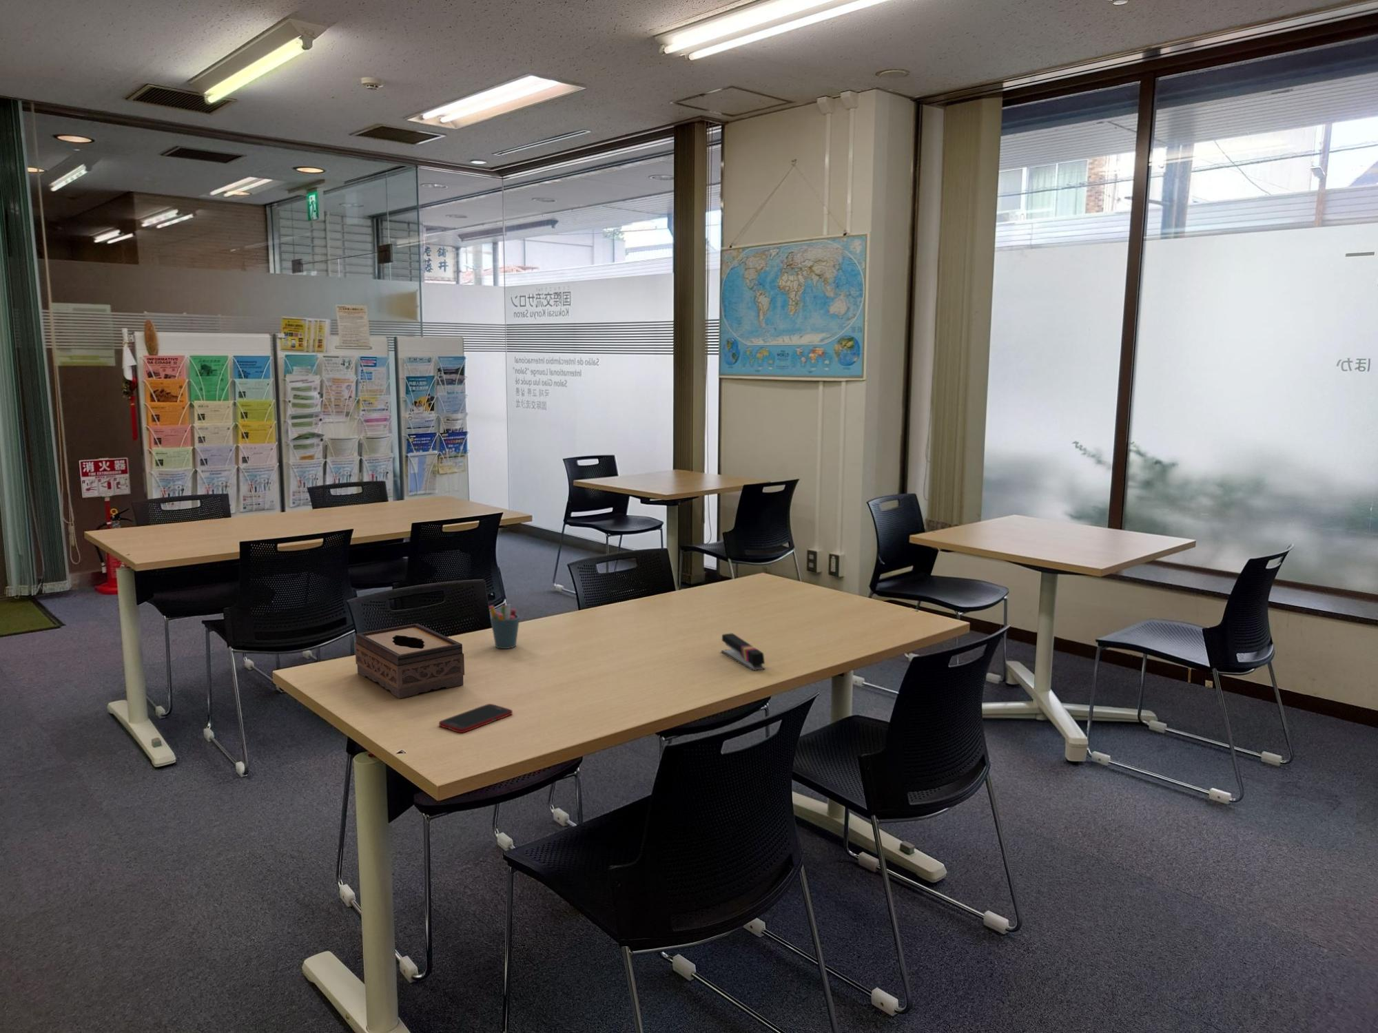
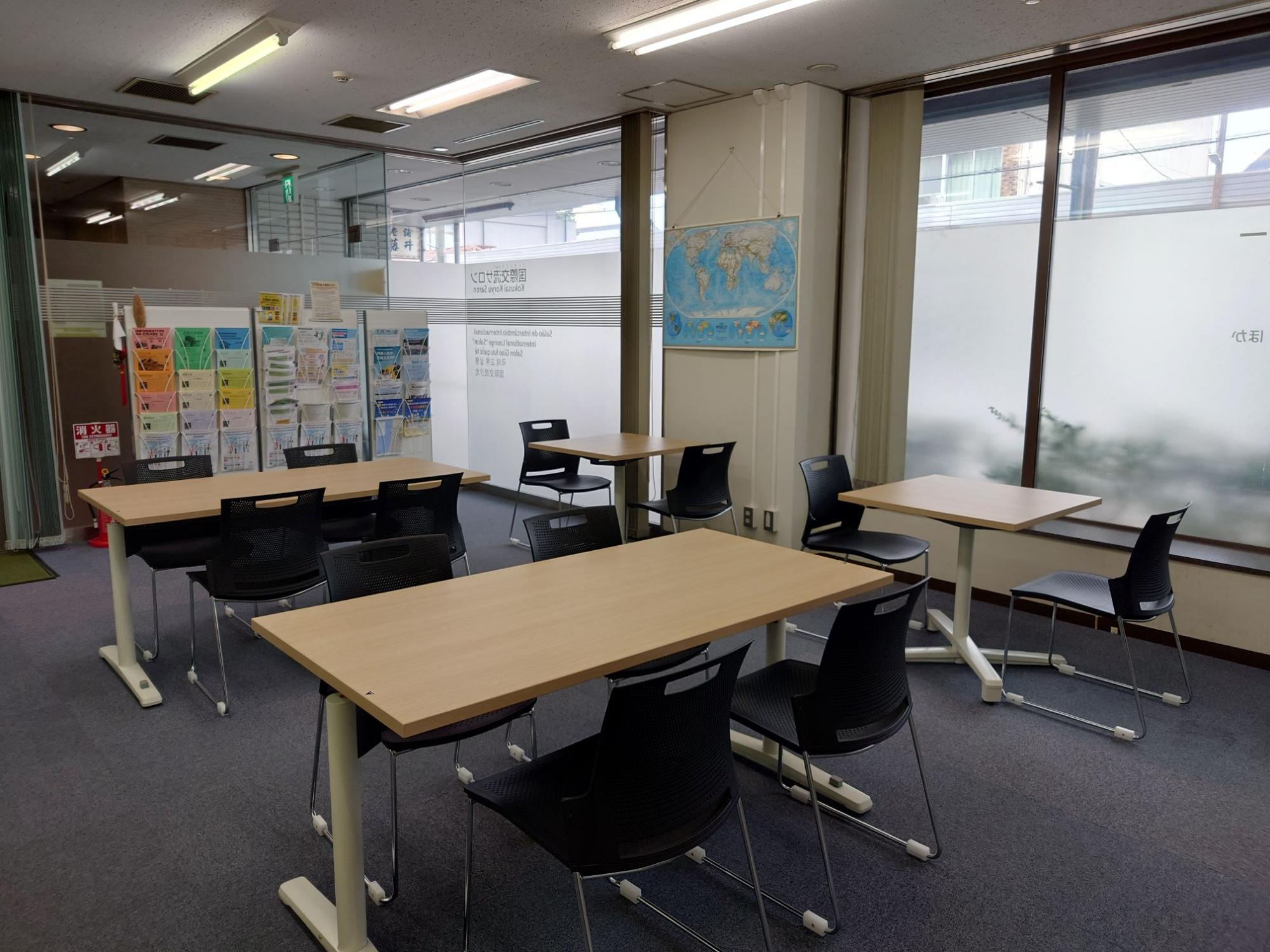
- tissue box [354,623,465,699]
- pen holder [488,604,520,649]
- cell phone [438,703,513,734]
- stapler [720,633,765,672]
